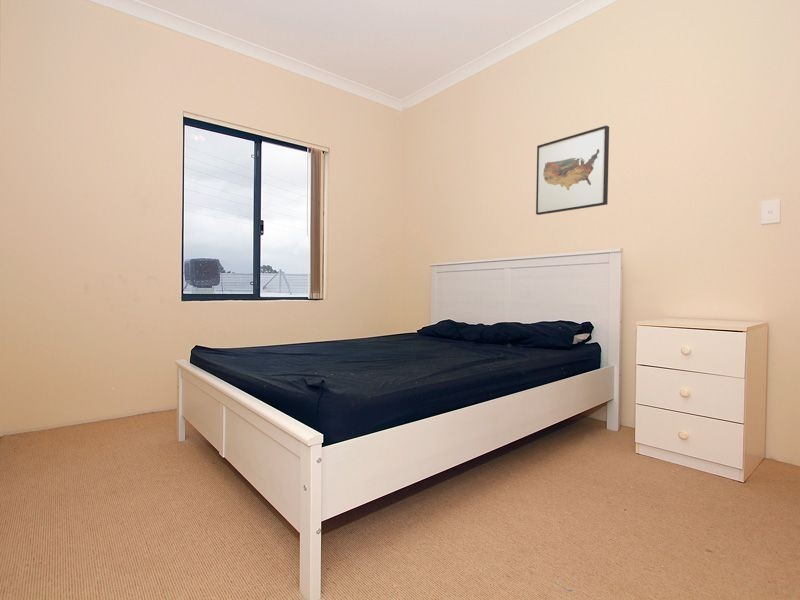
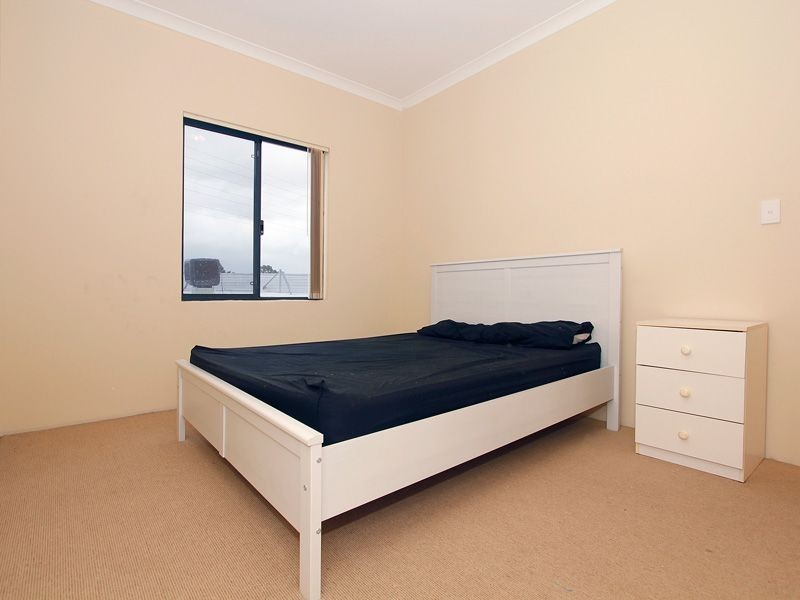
- wall art [535,124,610,216]
